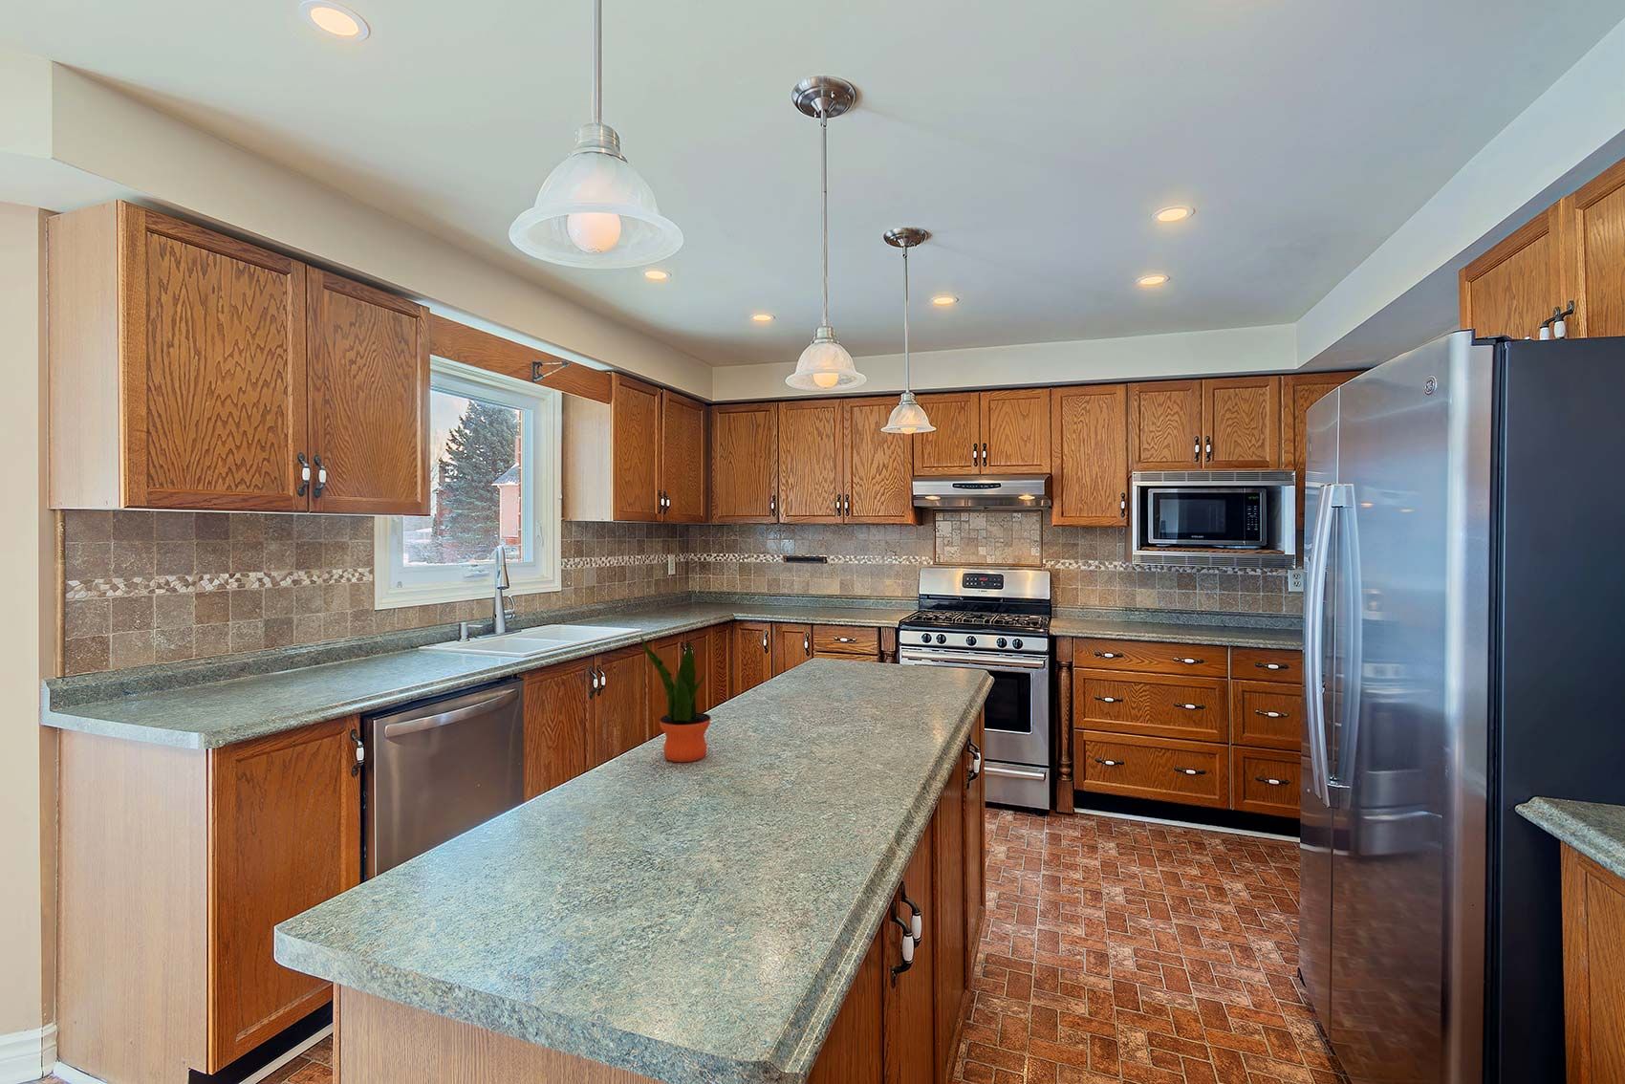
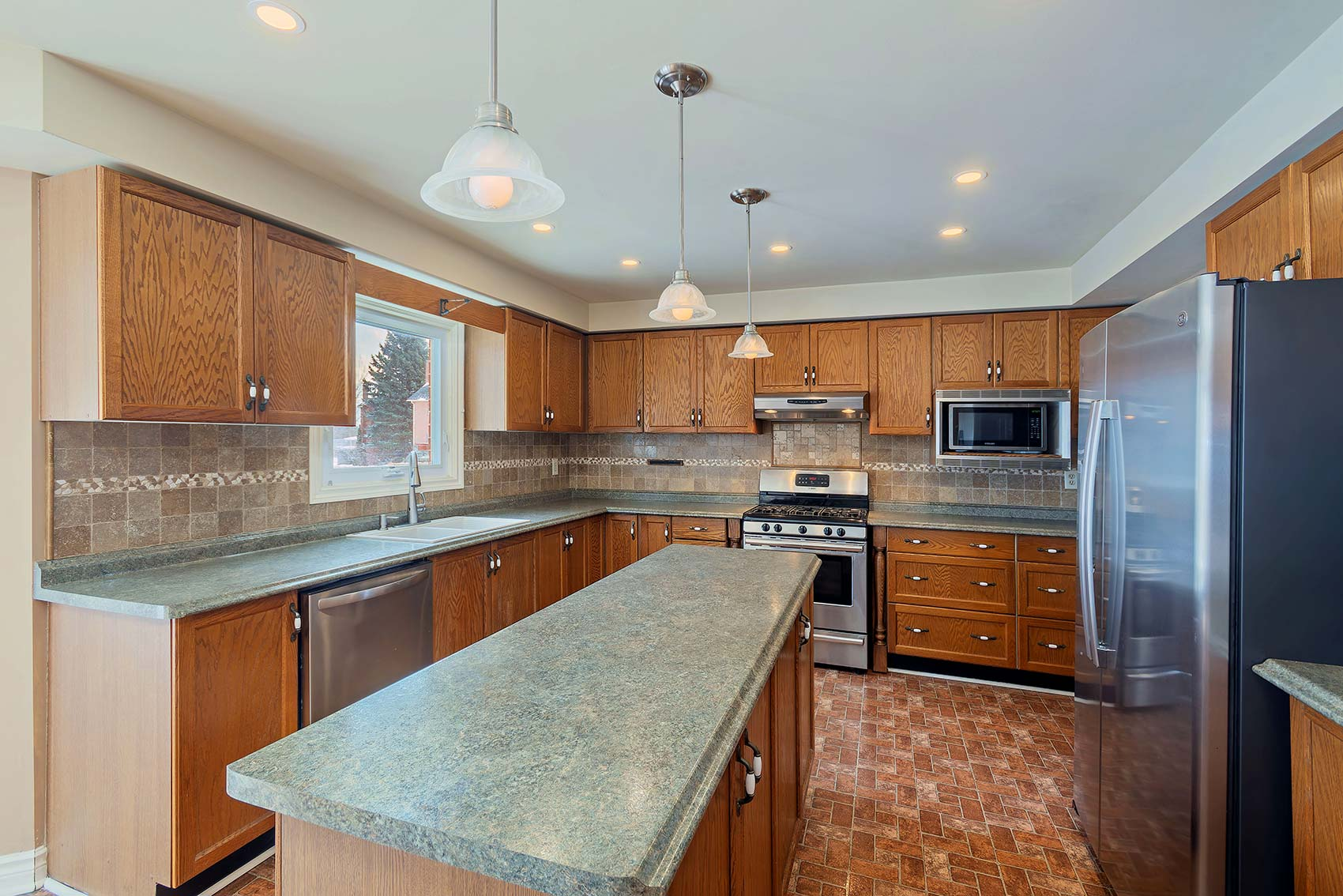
- potted plant [640,635,711,763]
